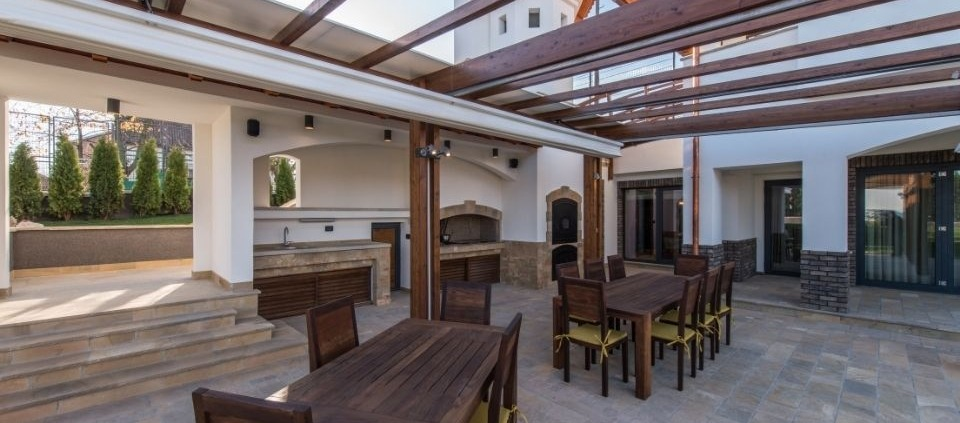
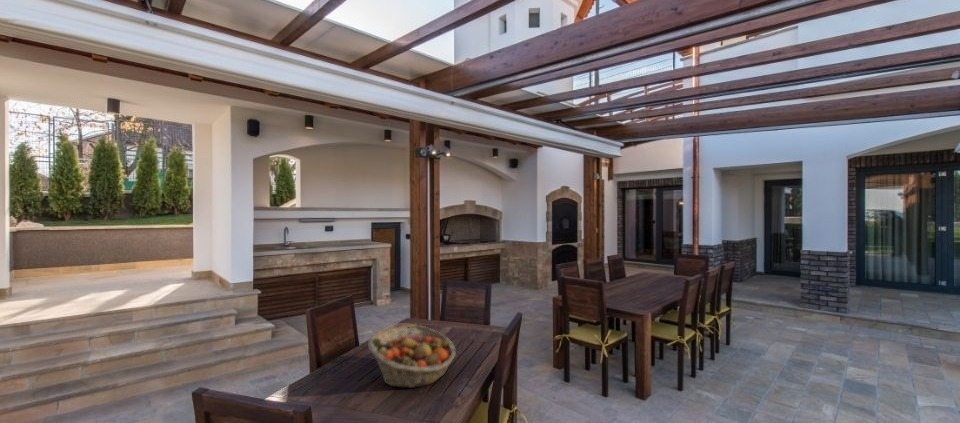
+ fruit basket [367,322,457,389]
